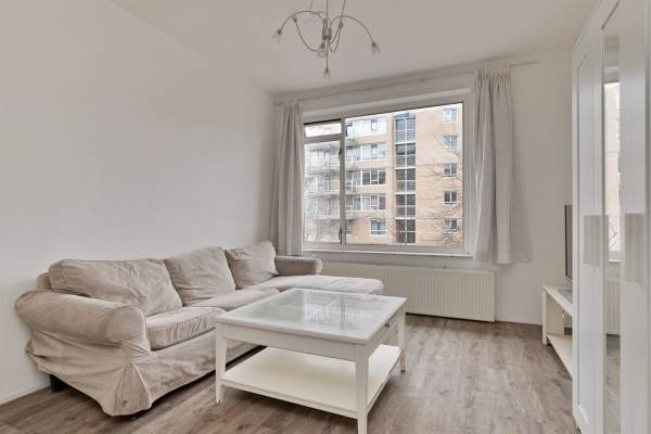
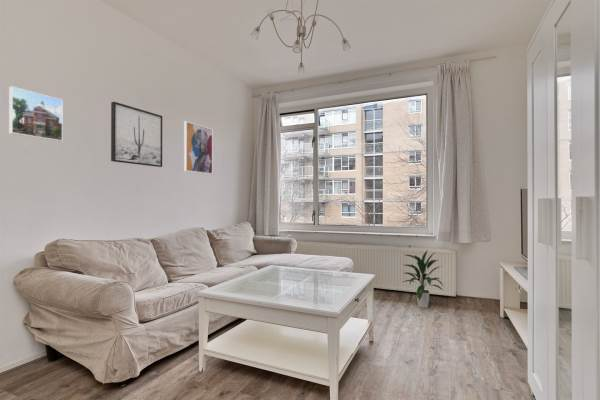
+ wall art [183,120,214,175]
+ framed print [8,85,64,142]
+ wall art [110,101,163,168]
+ indoor plant [403,248,445,309]
